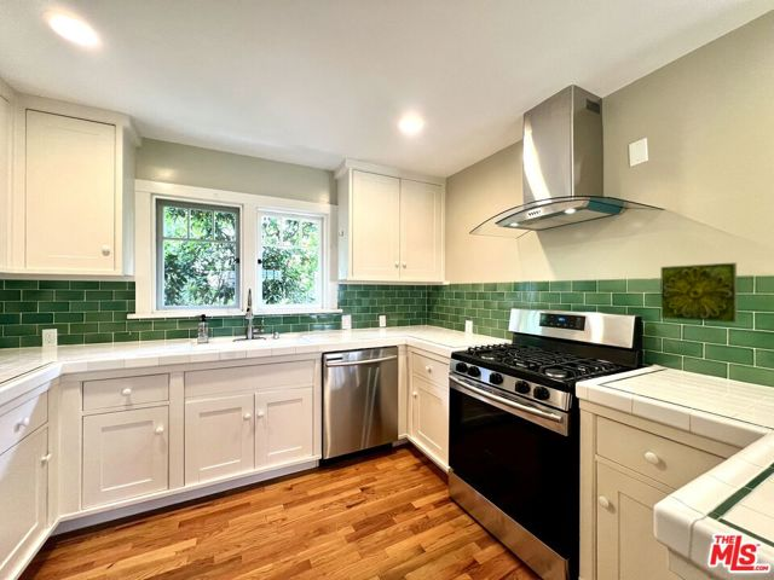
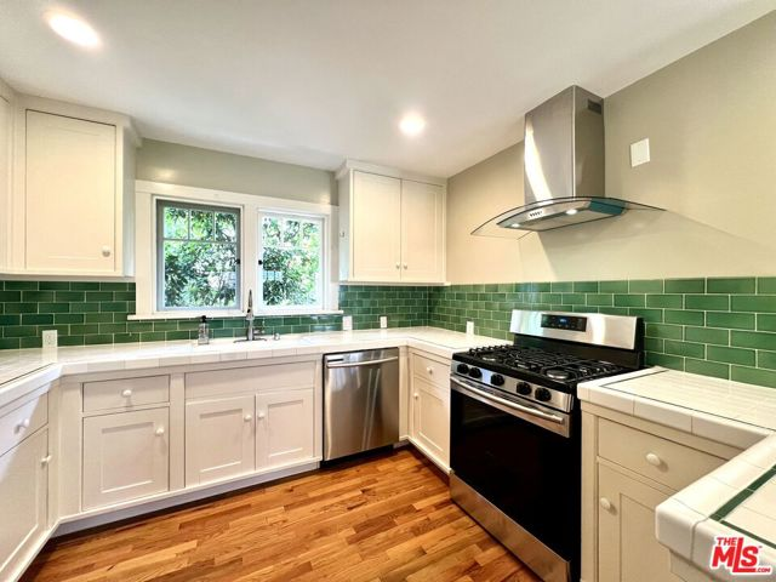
- decorative tile [660,261,738,324]
